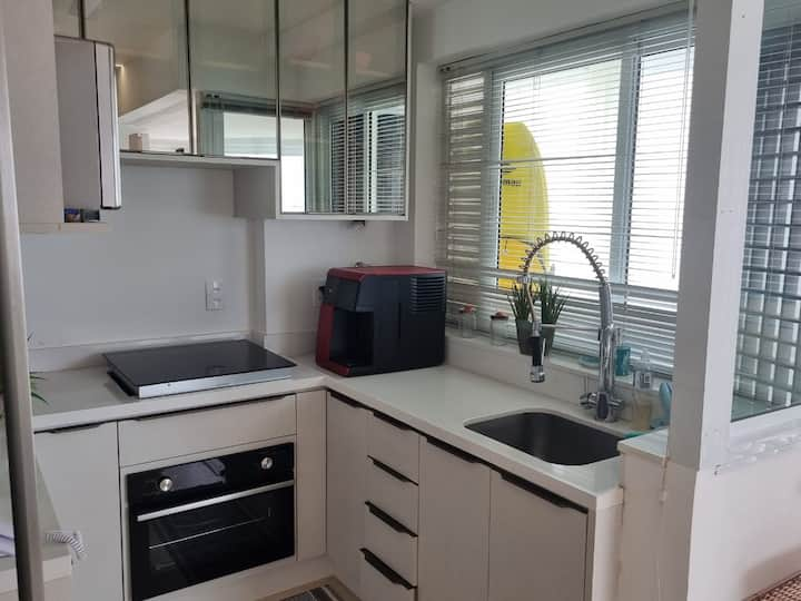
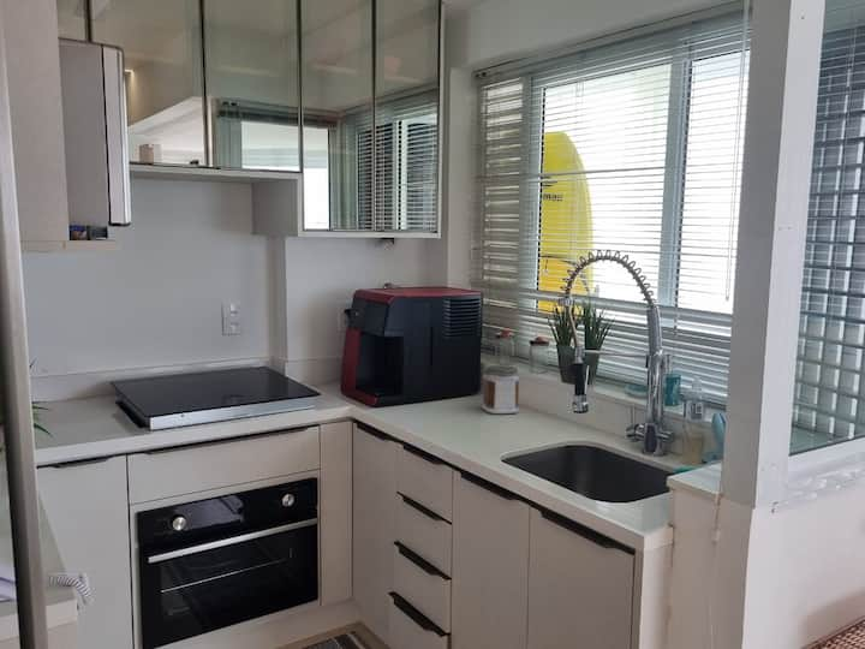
+ jar [482,364,520,415]
